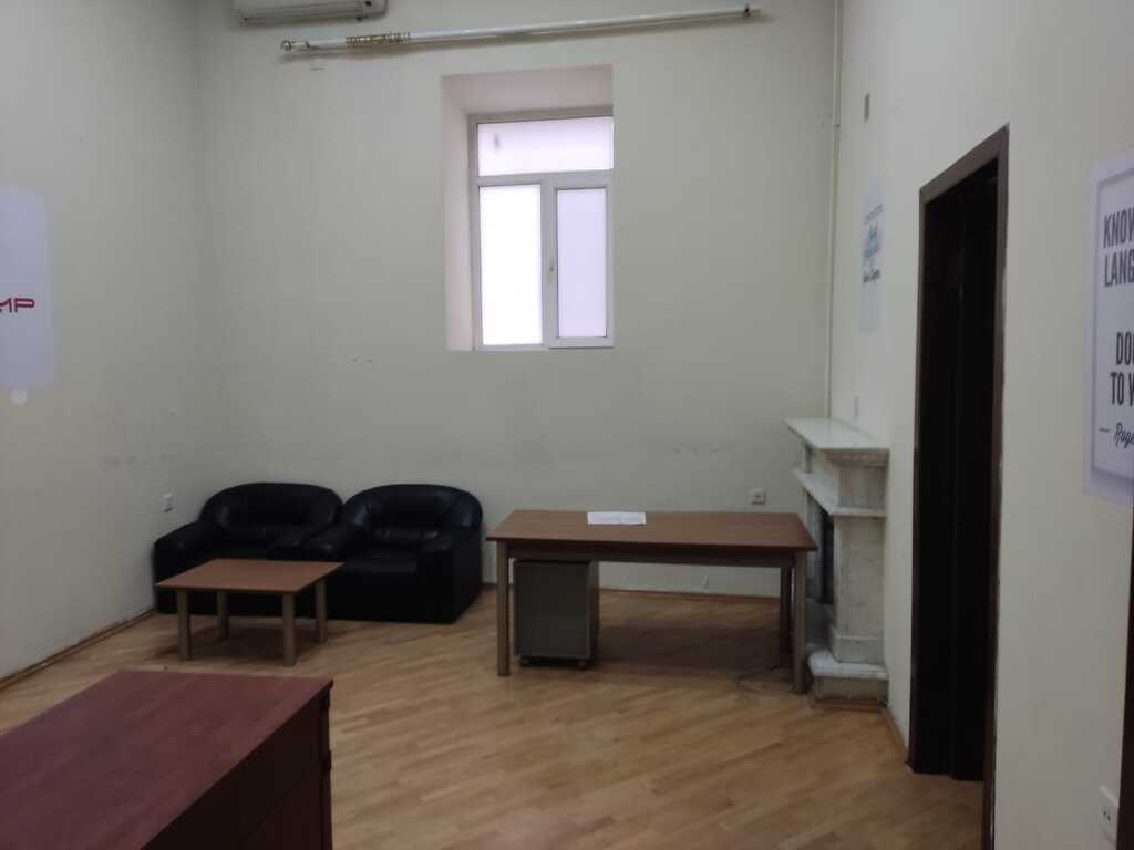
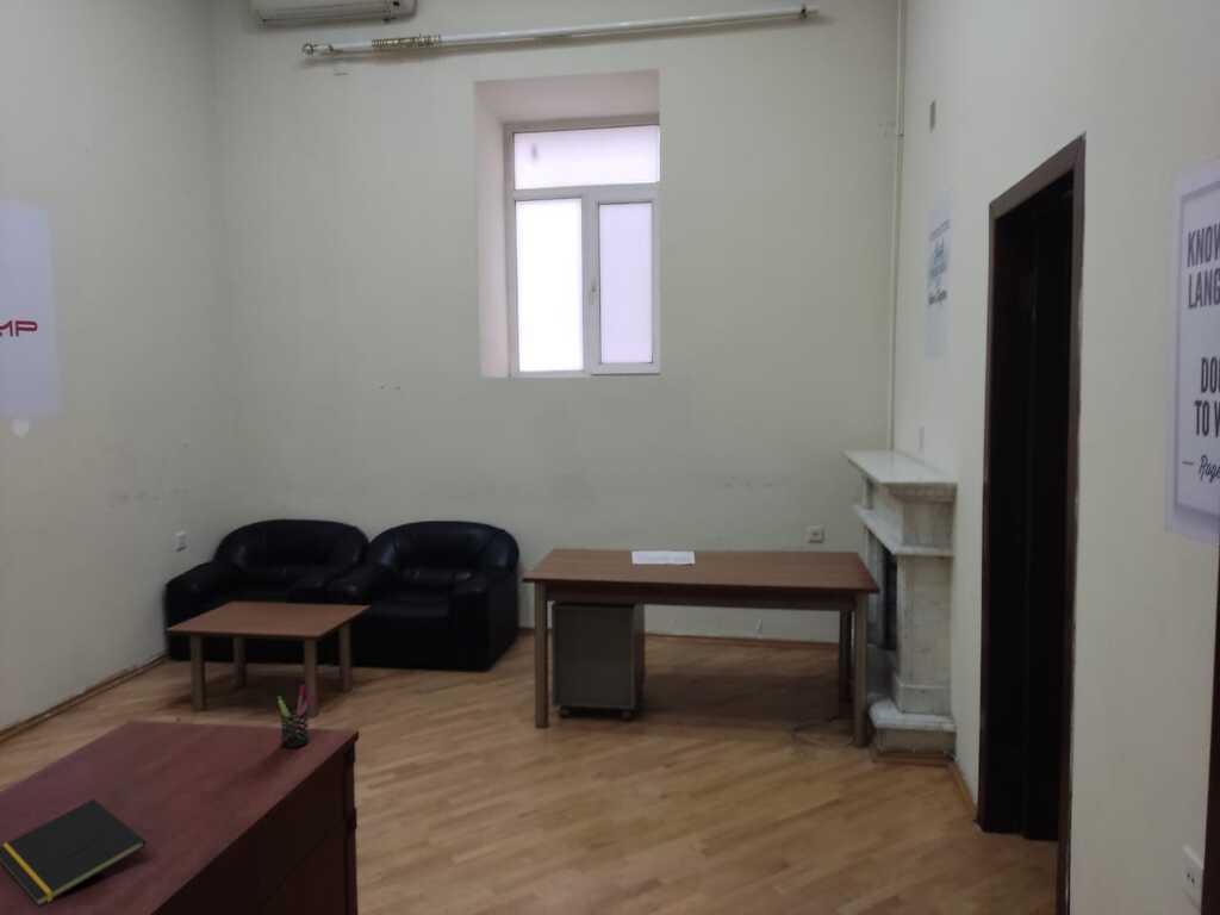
+ notepad [0,798,148,908]
+ pen holder [276,684,316,749]
